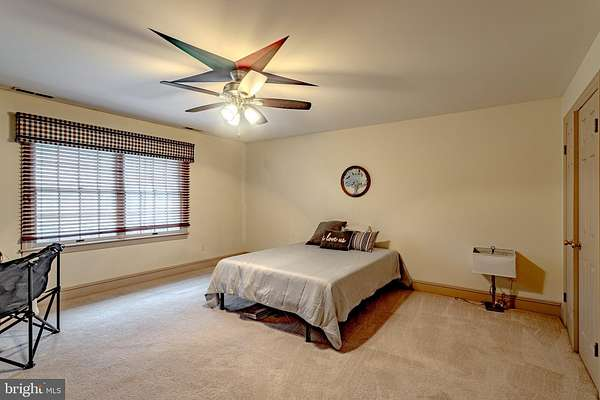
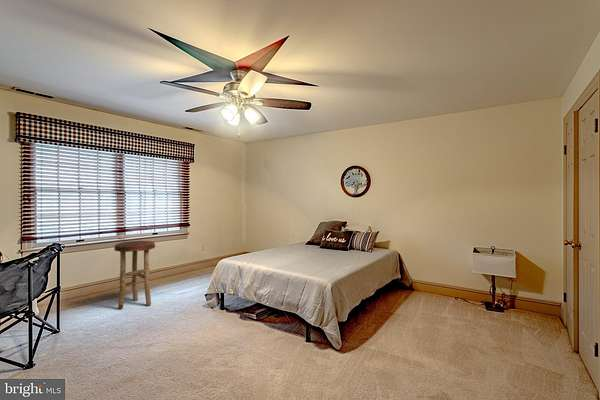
+ stool [113,240,156,310]
